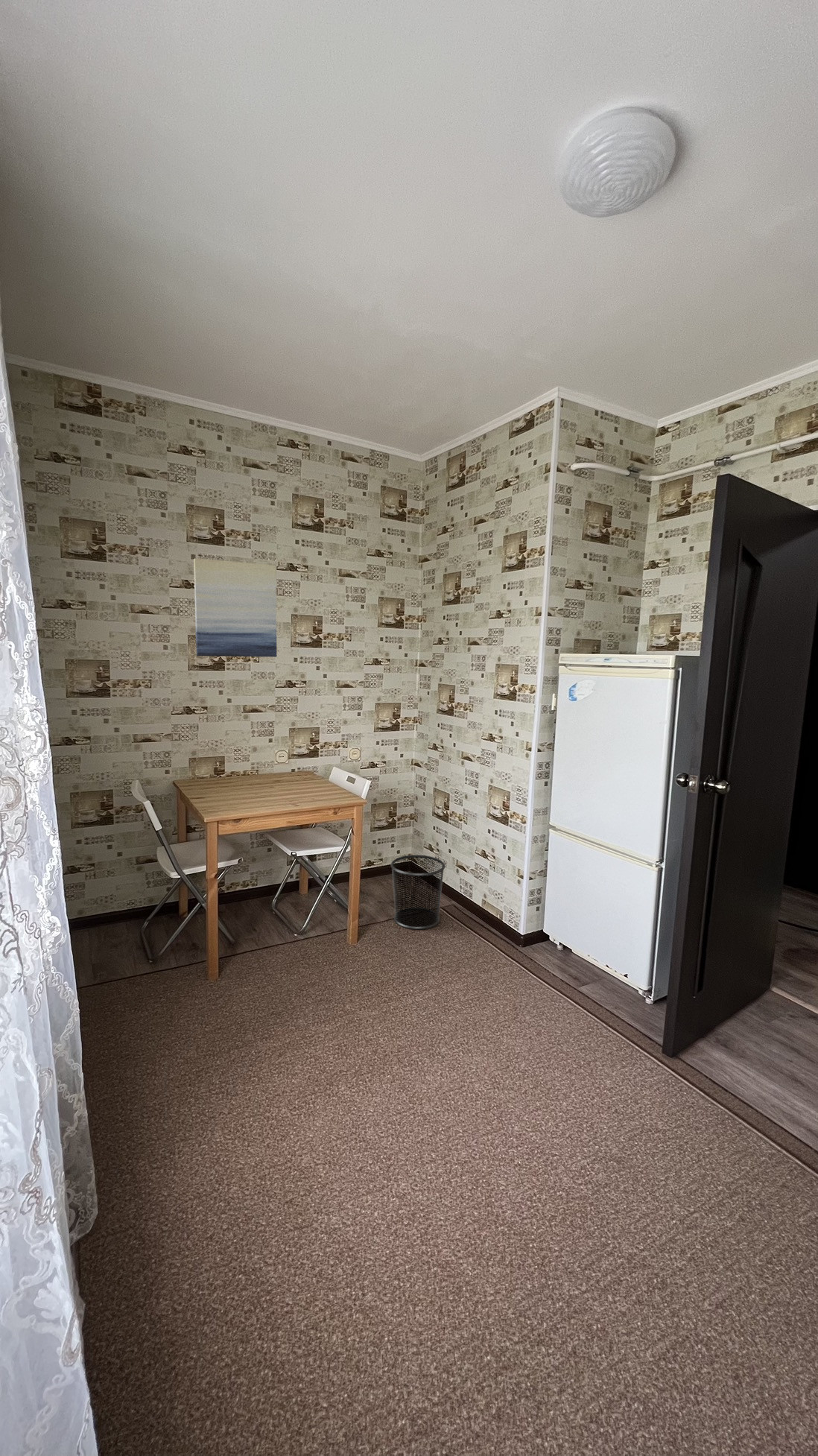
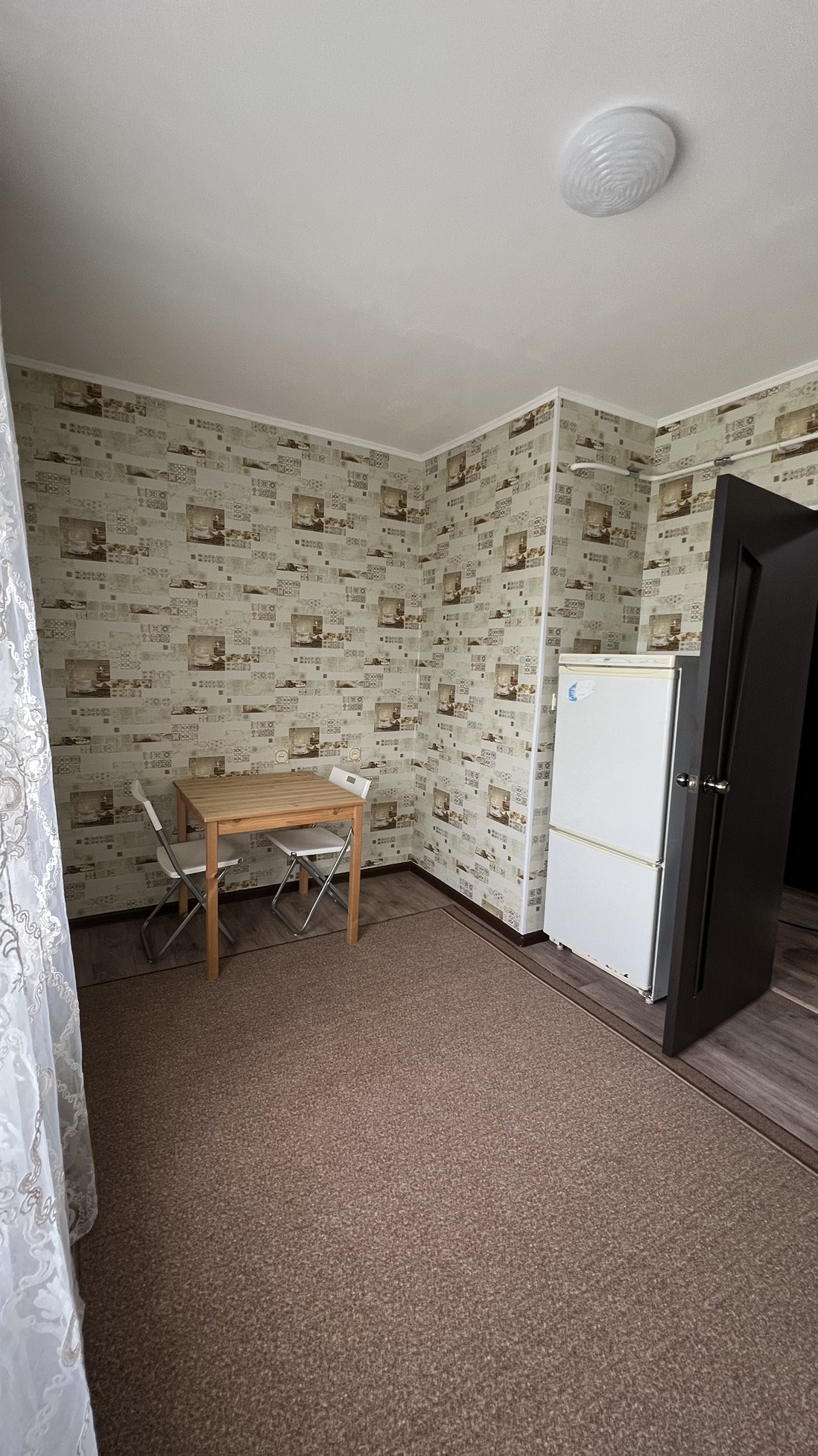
- wall art [193,557,277,657]
- waste bin [390,854,446,930]
